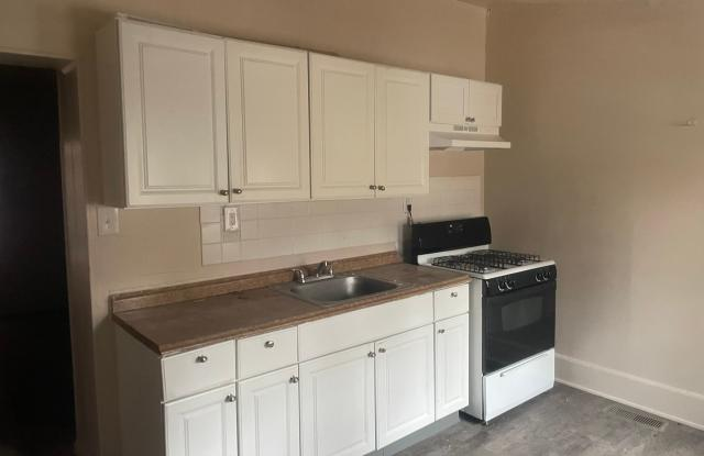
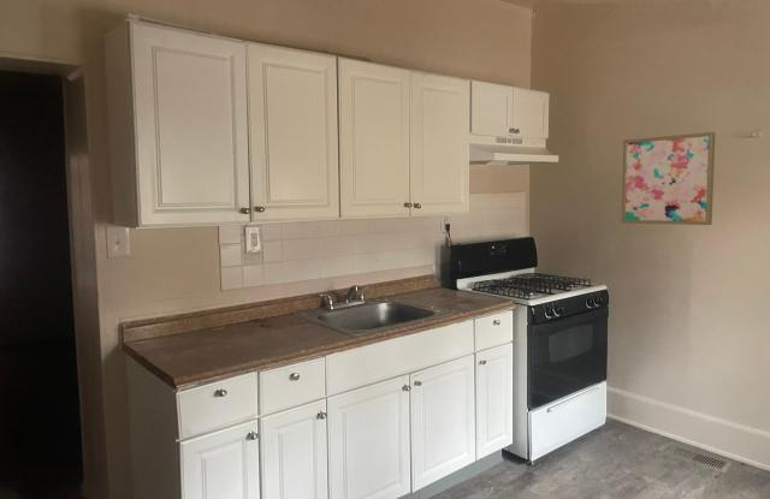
+ wall art [621,131,716,226]
